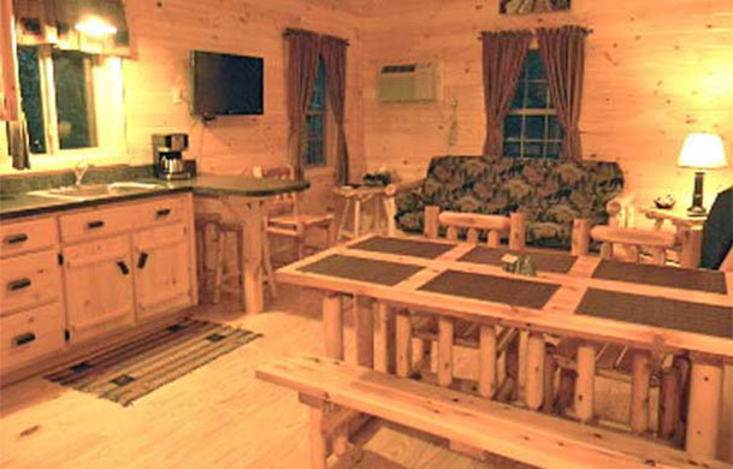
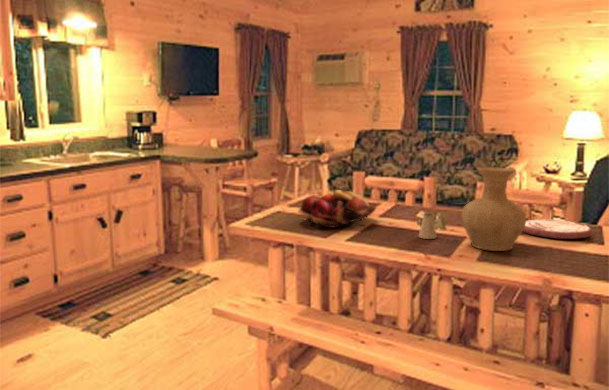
+ plate [522,218,593,240]
+ saltshaker [417,211,438,240]
+ fruit basket [297,189,377,228]
+ vase [461,166,527,252]
